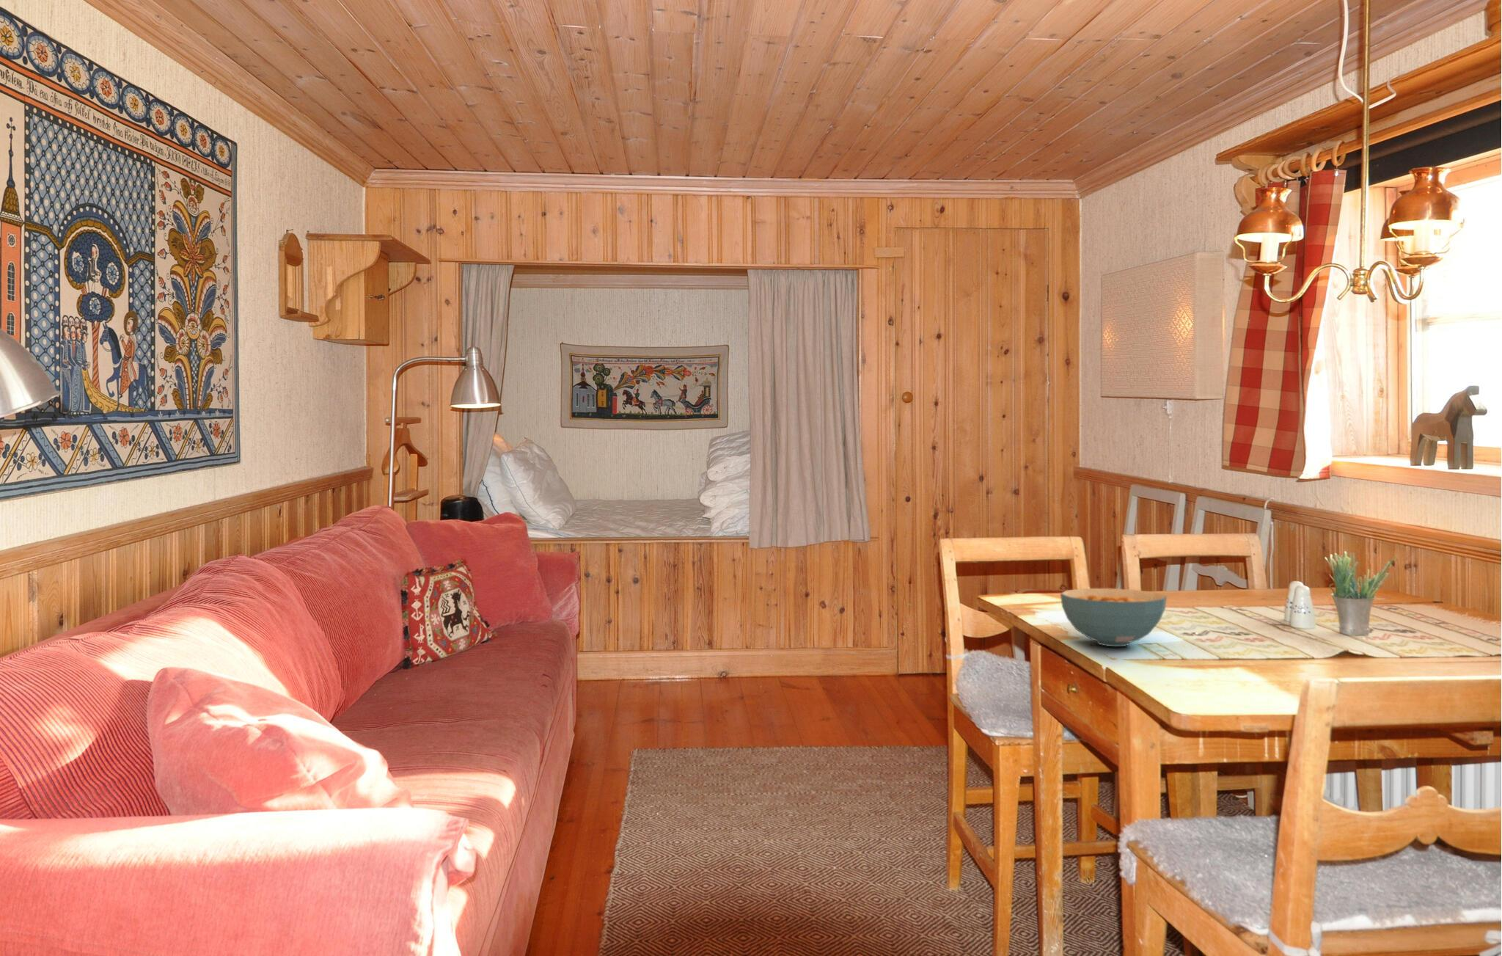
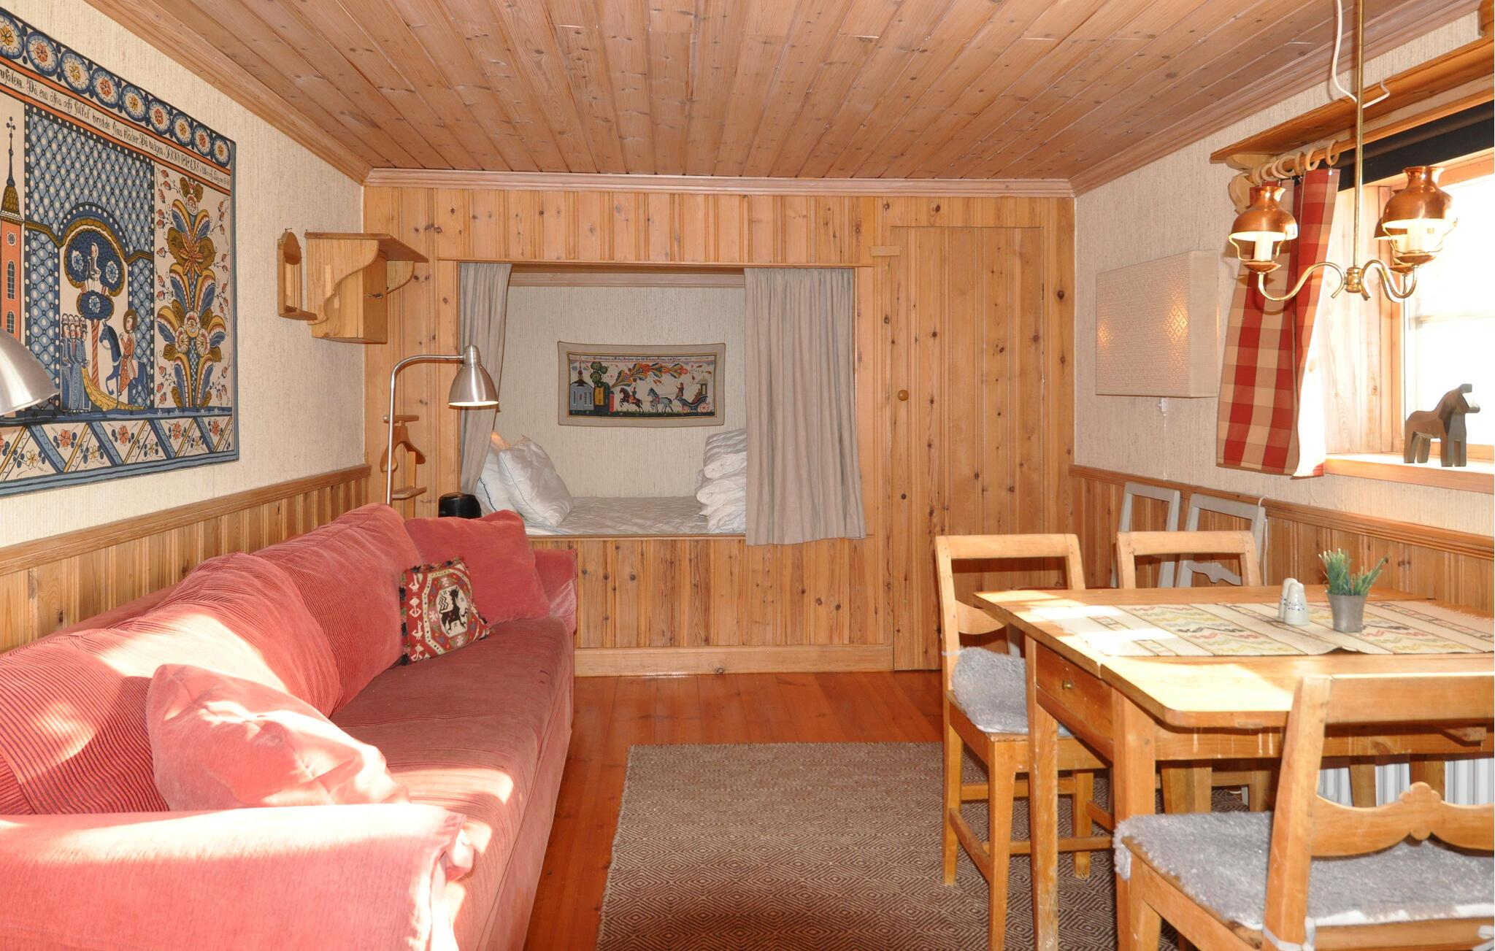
- cereal bowl [1060,588,1168,647]
